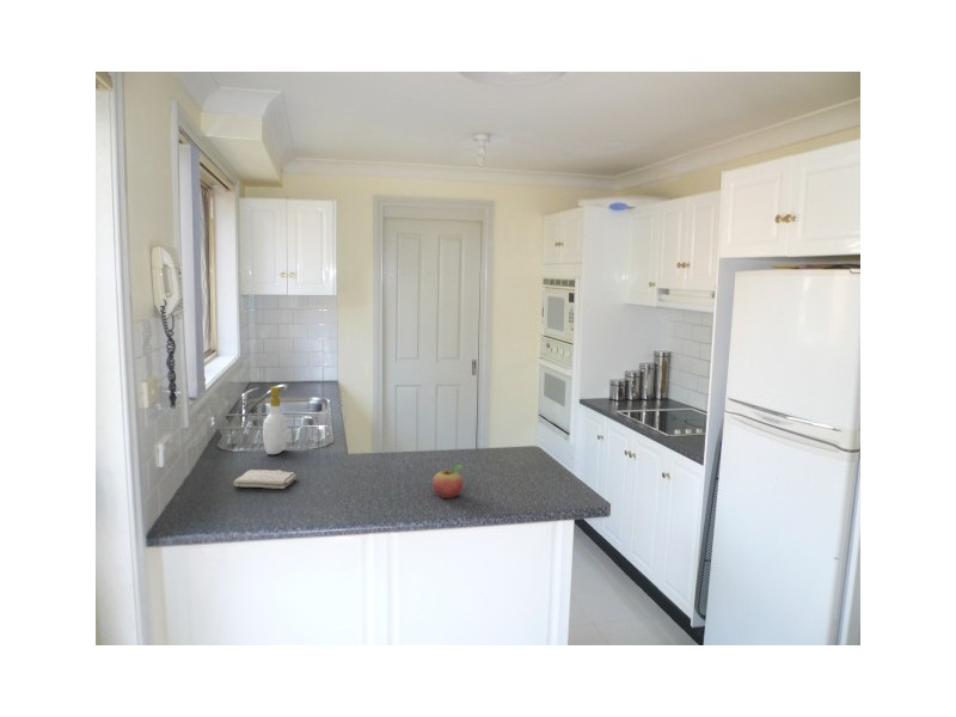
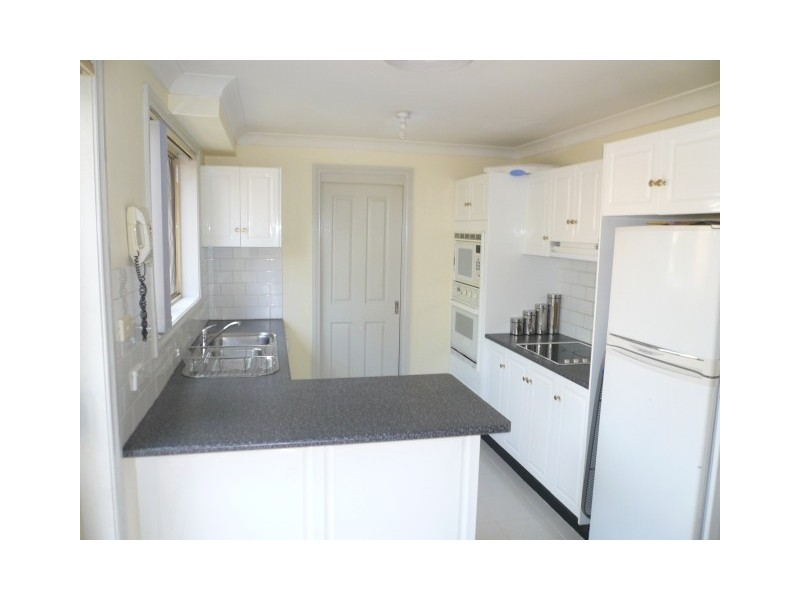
- fruit [431,464,465,500]
- washcloth [232,468,298,490]
- soap bottle [262,385,289,455]
